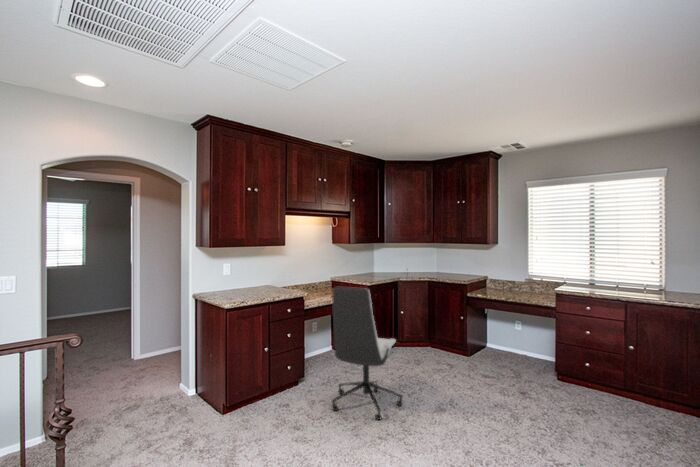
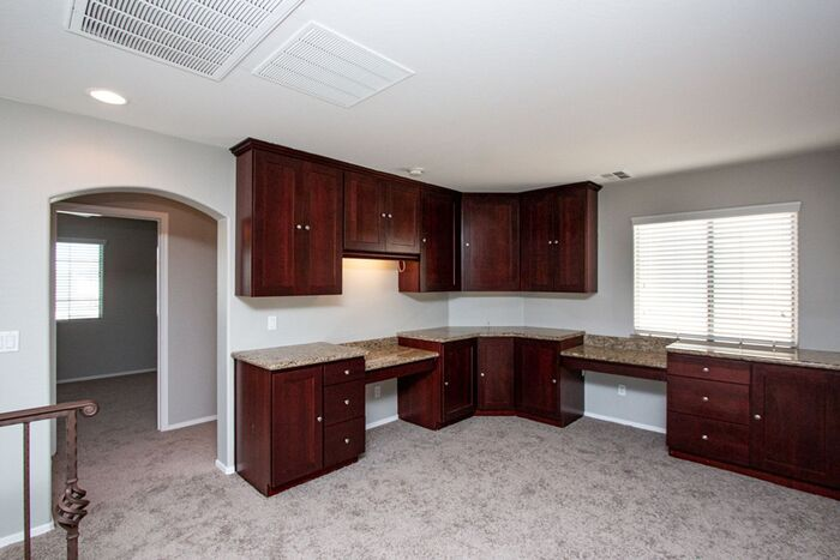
- office chair [330,286,404,421]
